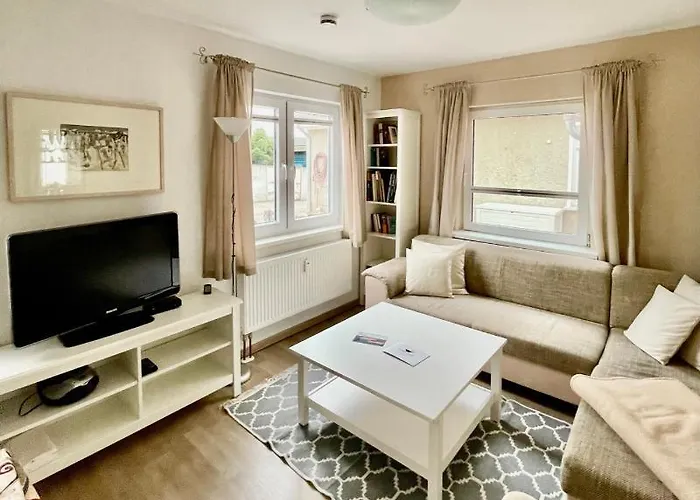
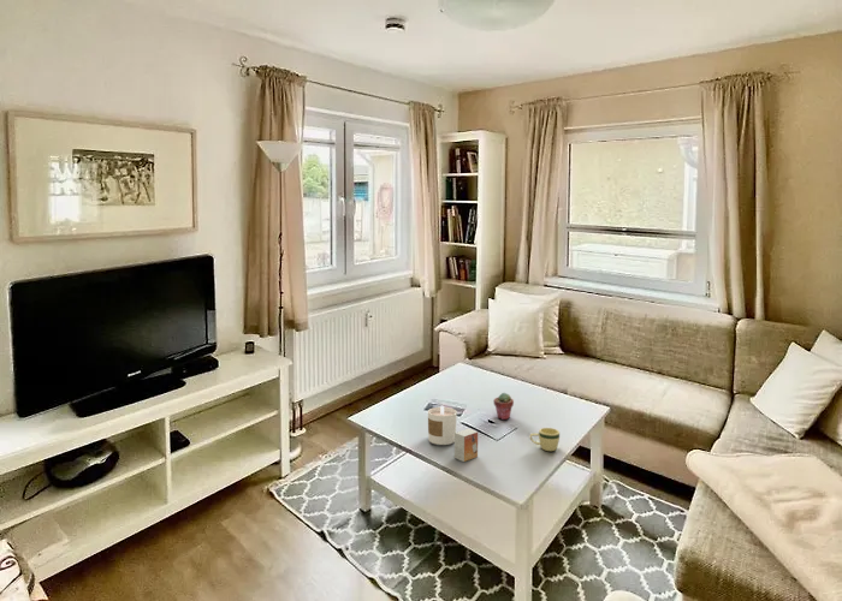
+ mug [529,427,561,452]
+ candle [427,404,458,446]
+ potted succulent [492,392,515,421]
+ small box [453,428,479,463]
